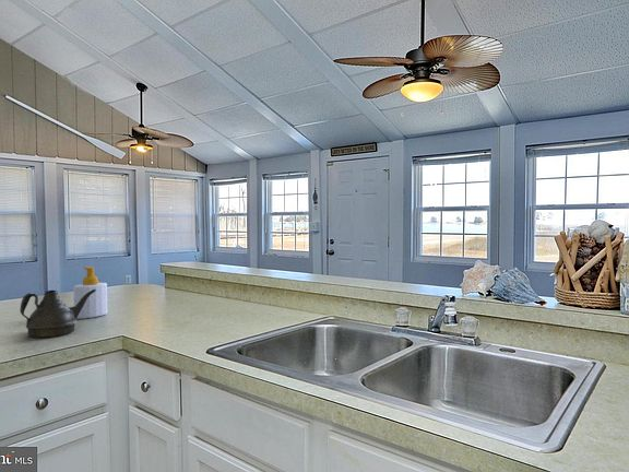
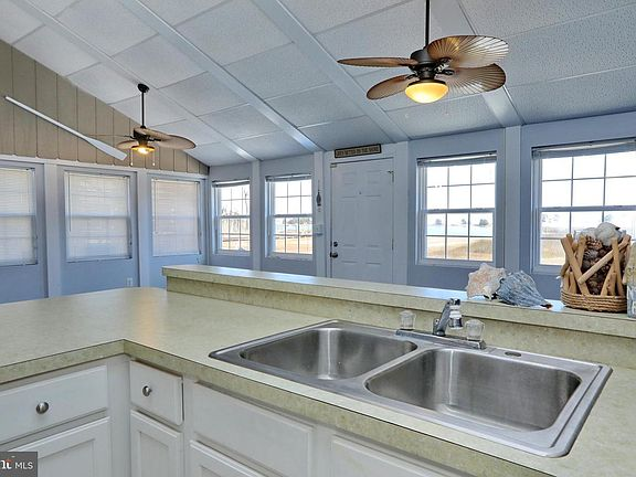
- teapot [19,290,96,339]
- soap bottle [72,266,108,320]
